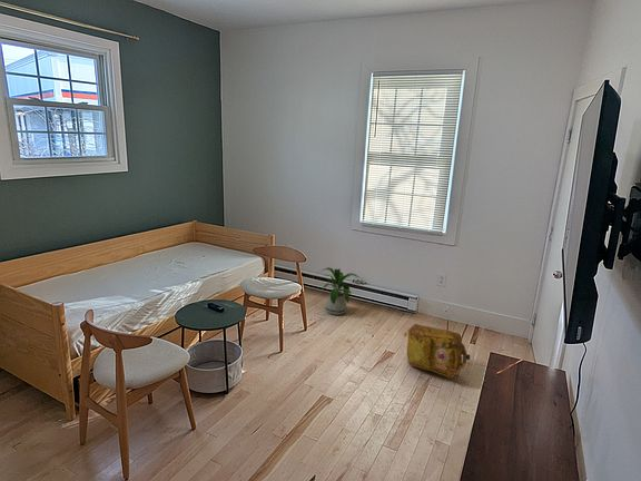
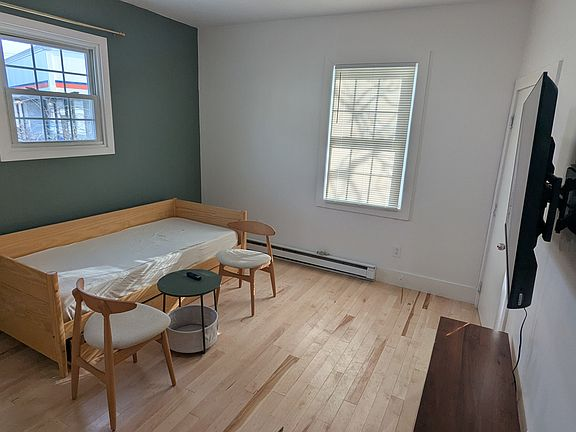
- house plant [319,266,359,316]
- backpack [406,323,471,379]
